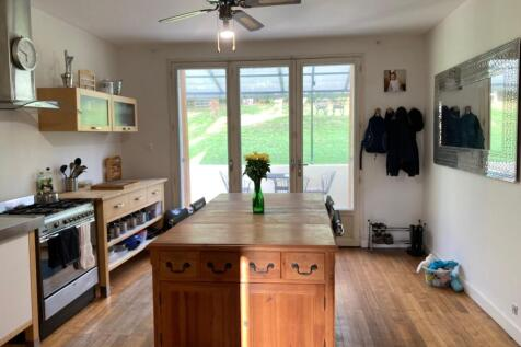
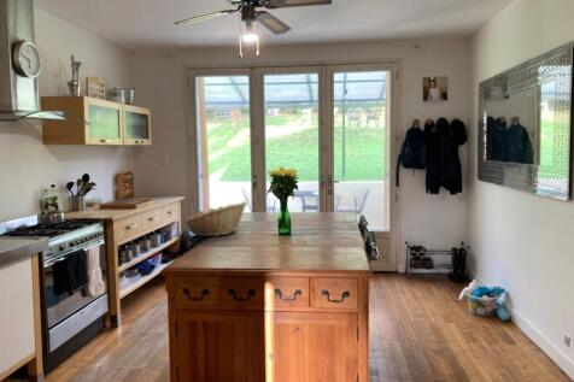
+ fruit basket [183,200,248,237]
